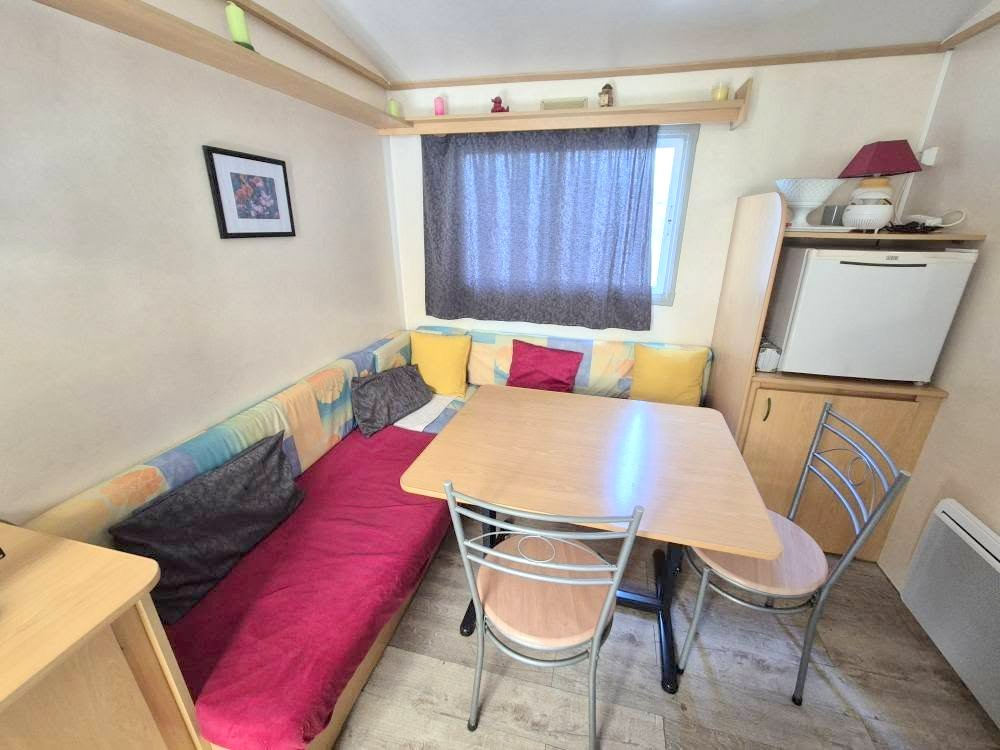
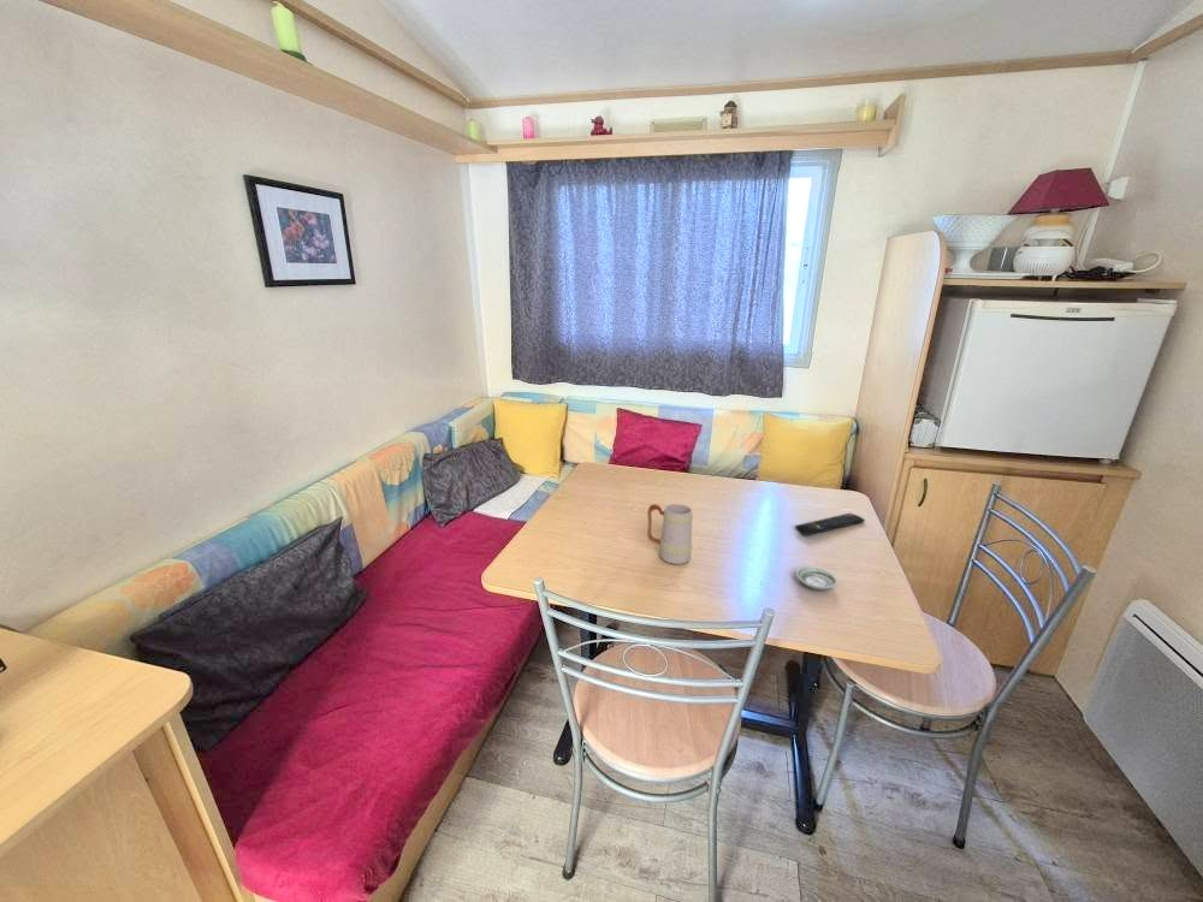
+ saucer [795,565,838,592]
+ mug [646,503,694,565]
+ remote control [794,512,866,536]
